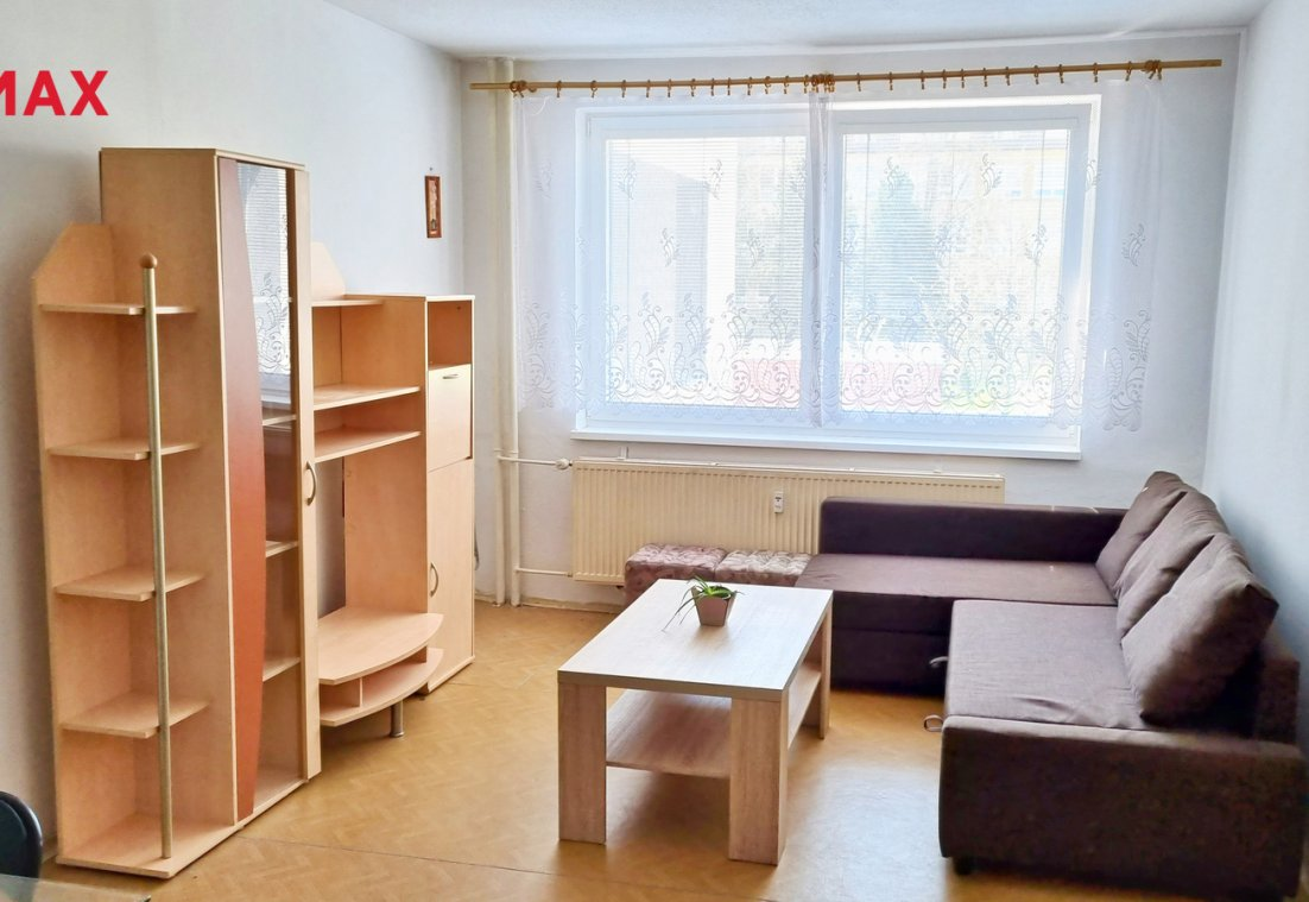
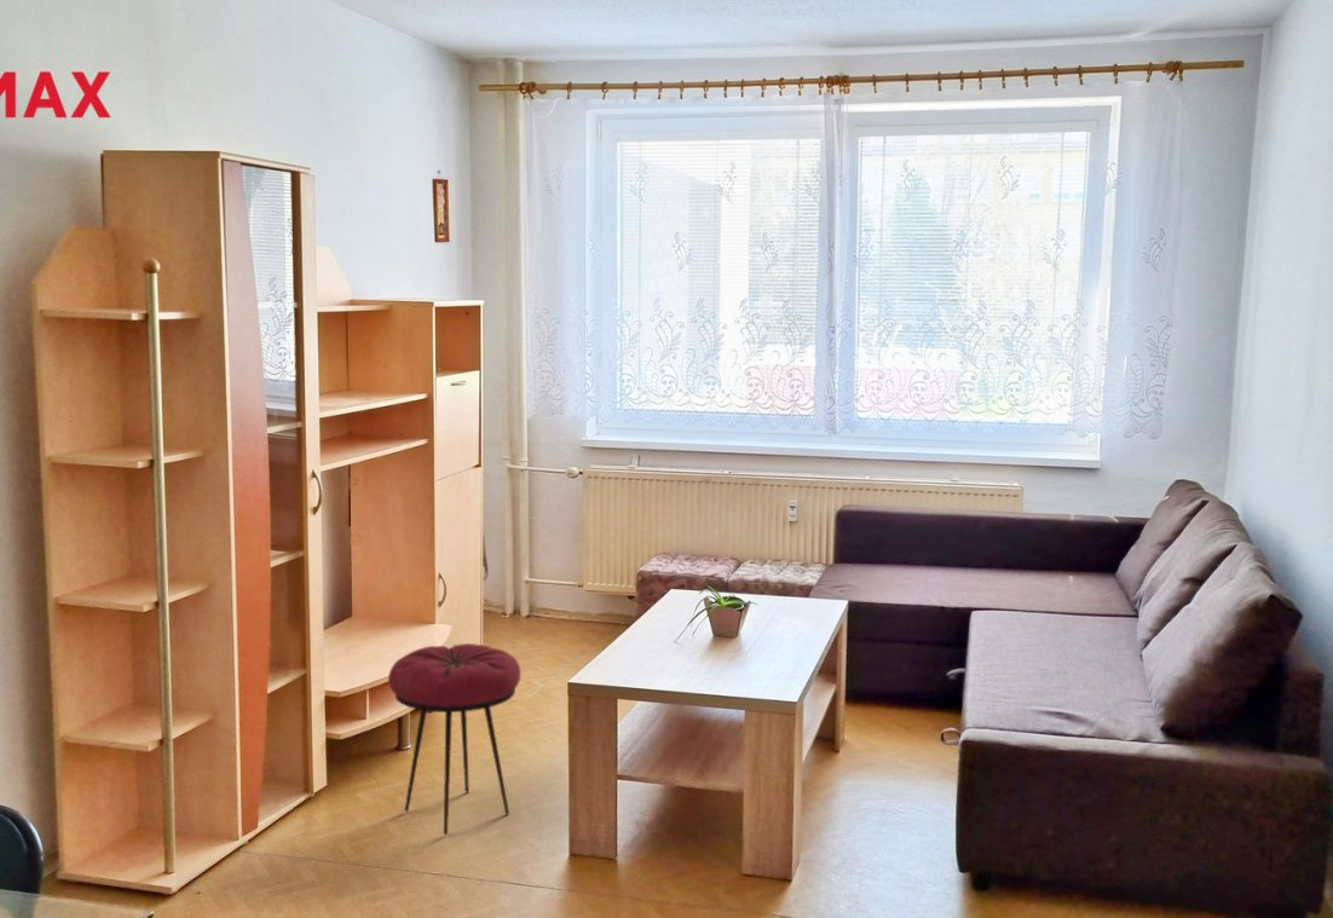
+ stool [387,642,521,836]
